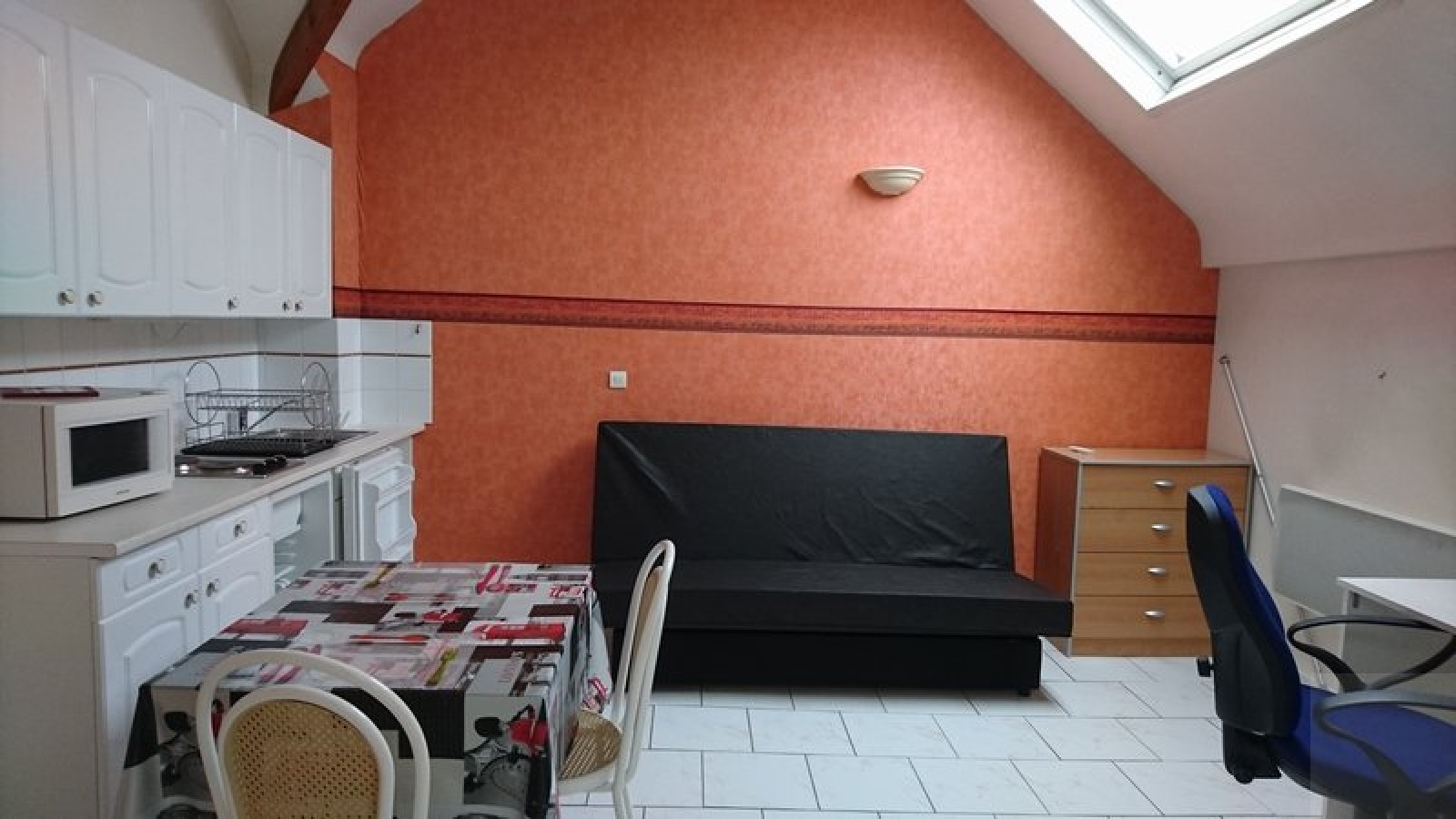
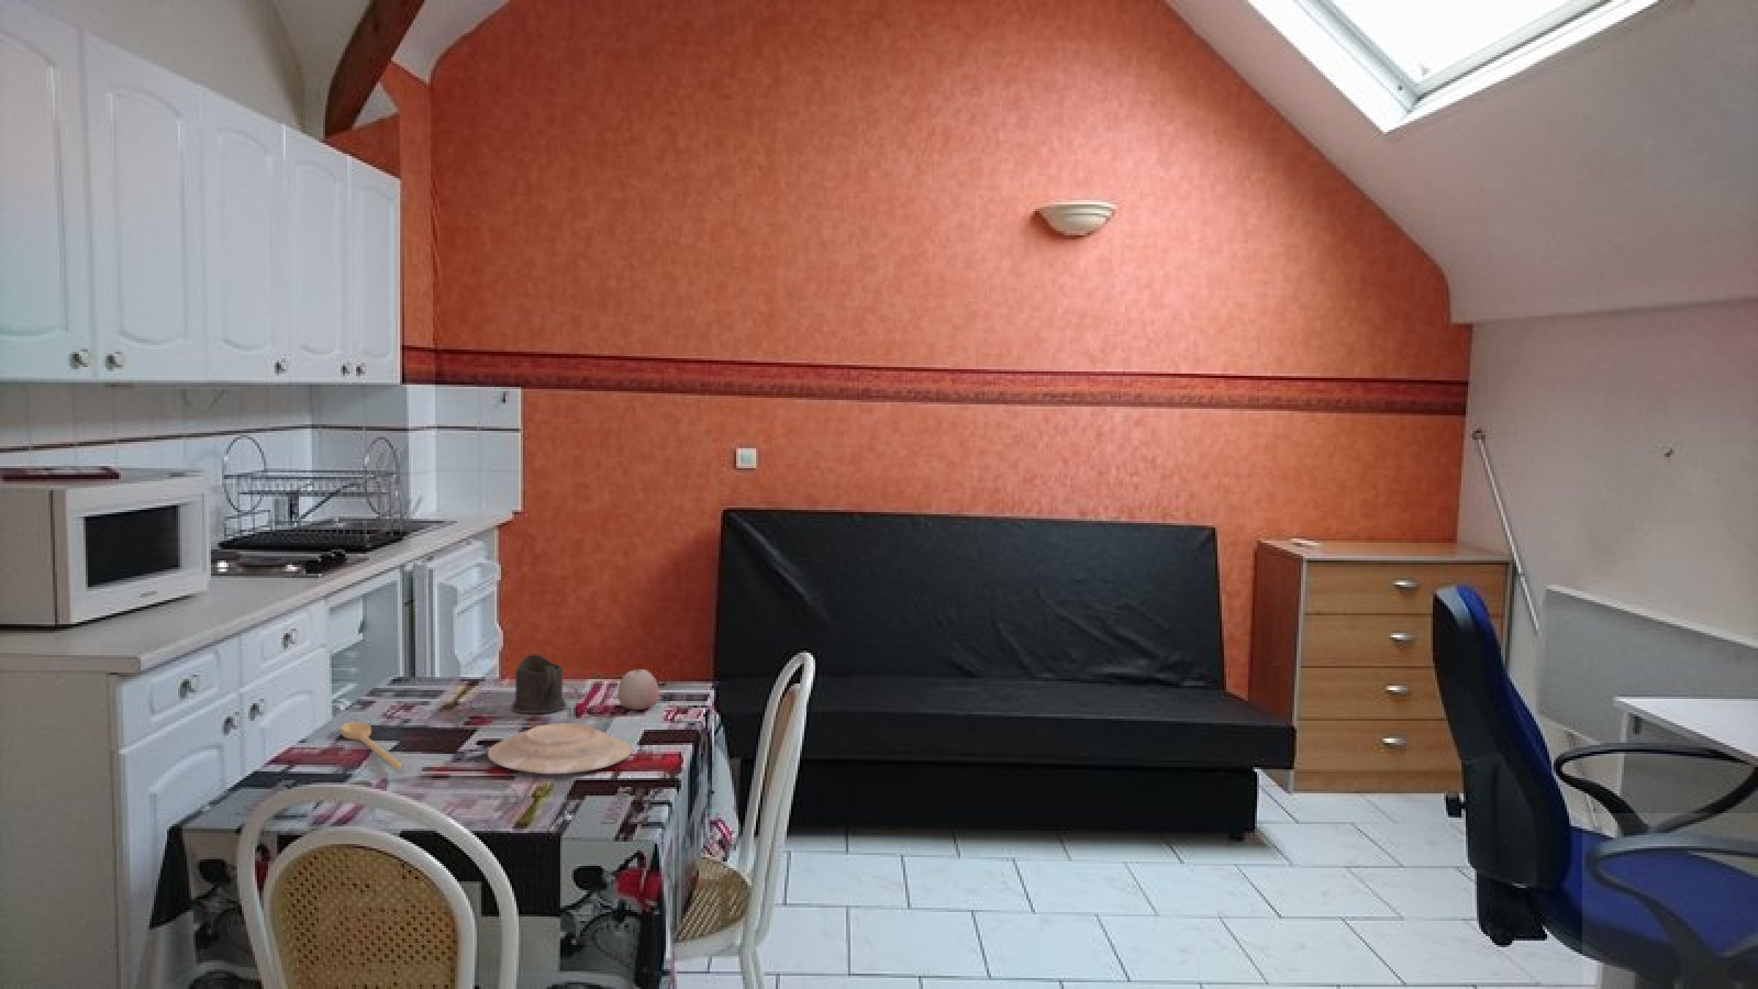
+ spoon [339,721,403,770]
+ apple [617,668,660,711]
+ cup [510,653,567,714]
+ plate [487,722,633,775]
